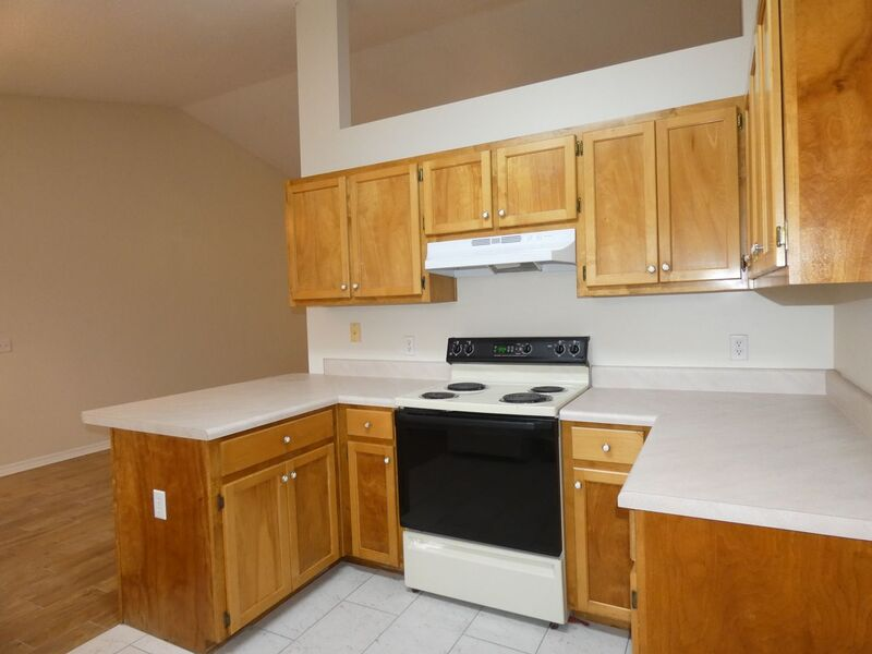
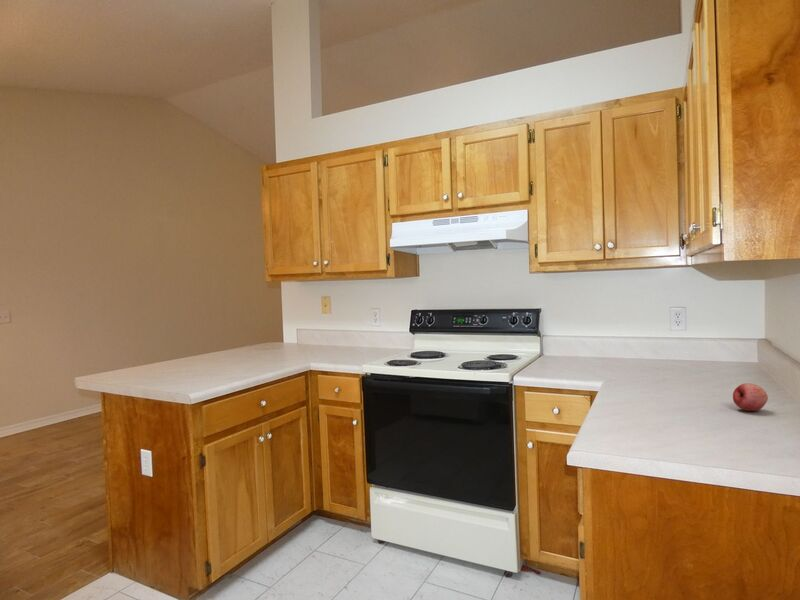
+ fruit [732,382,769,412]
